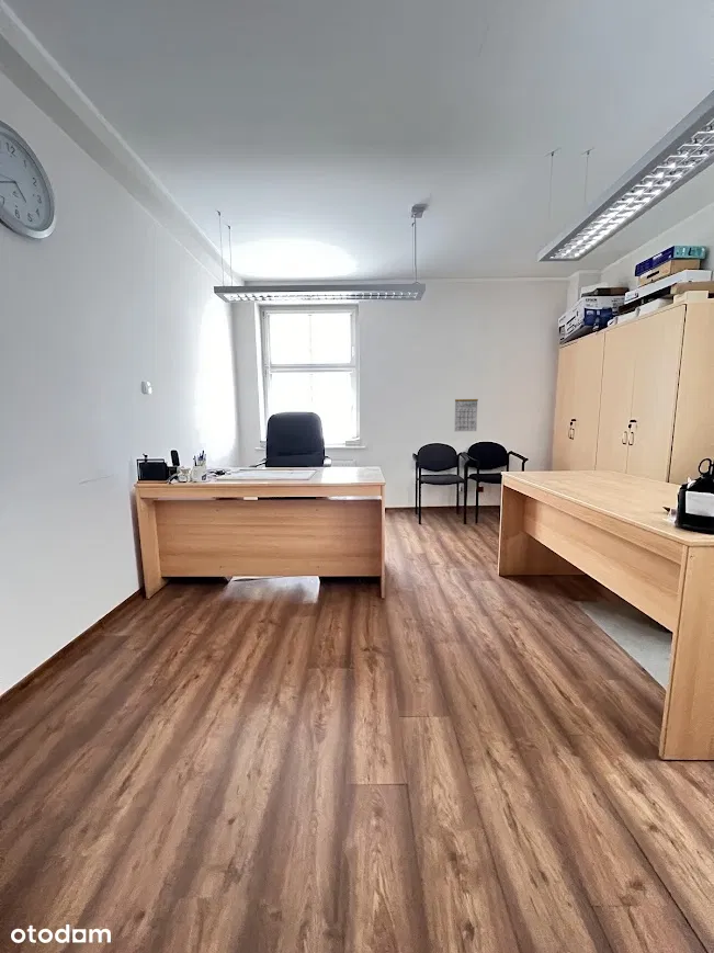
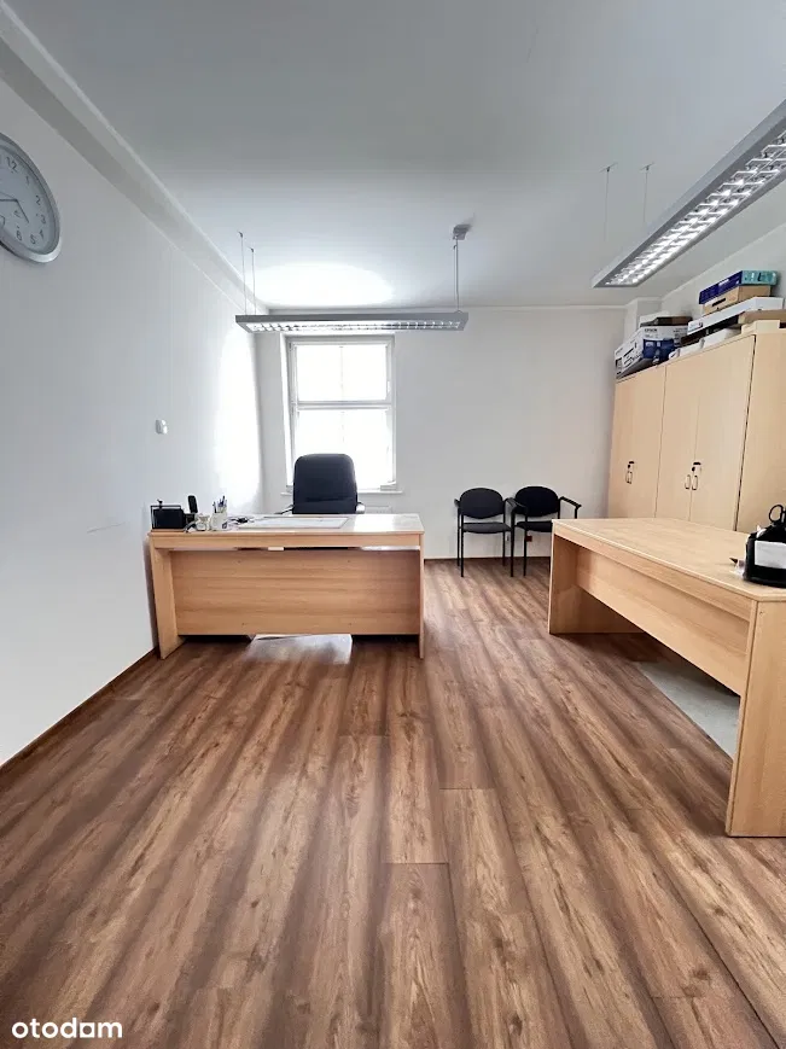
- calendar [453,398,479,432]
